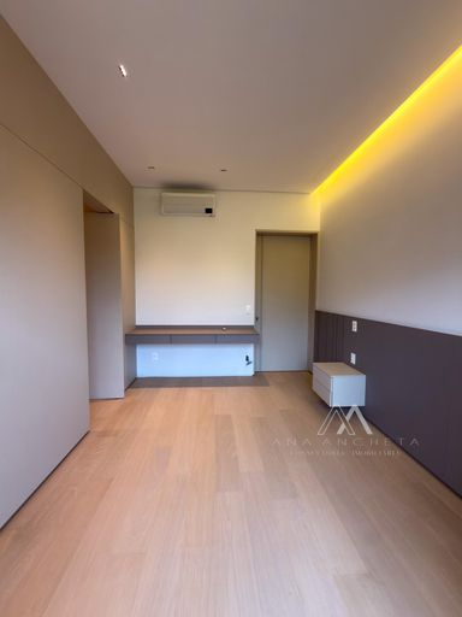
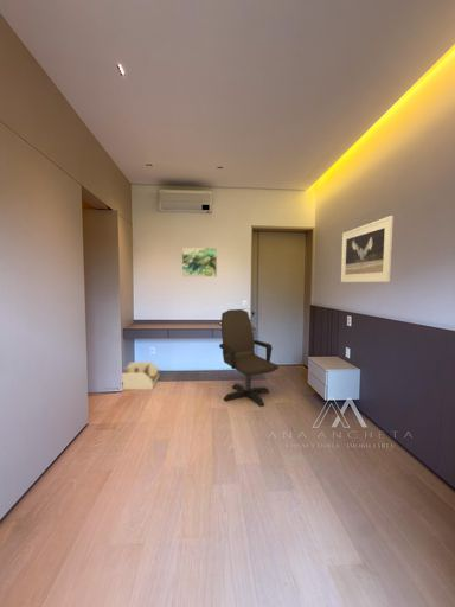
+ storage bin [120,360,161,391]
+ office chair [218,308,280,408]
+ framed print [340,215,395,283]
+ wall art [181,247,218,277]
